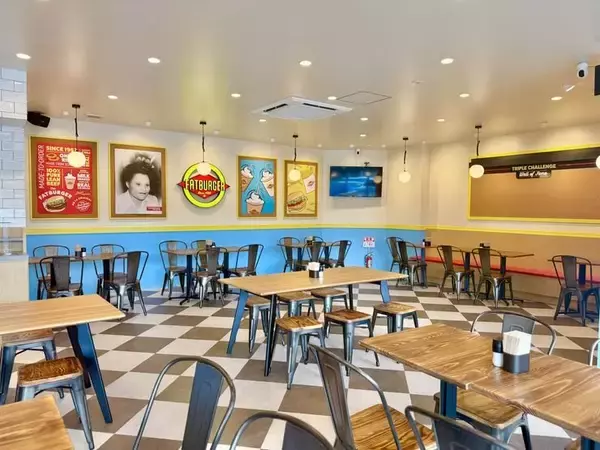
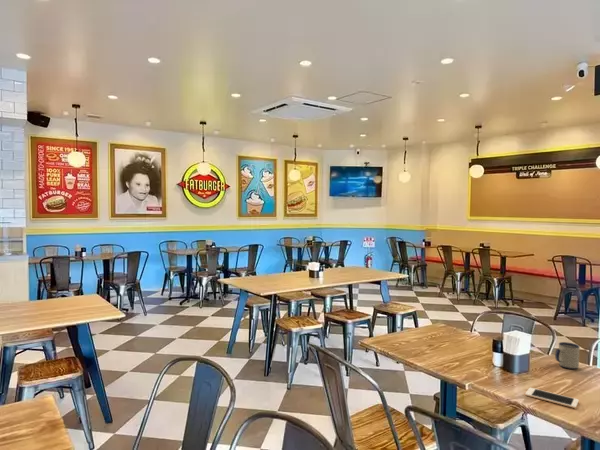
+ cell phone [524,387,580,409]
+ mug [554,341,581,370]
